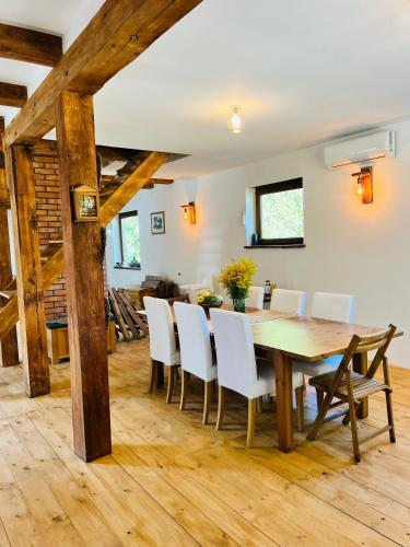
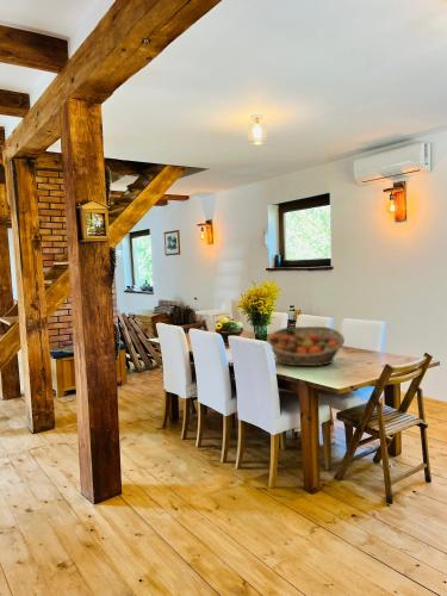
+ fruit basket [266,325,346,367]
